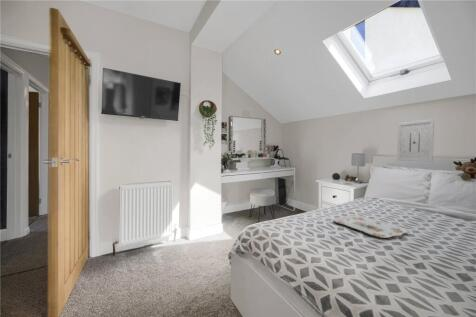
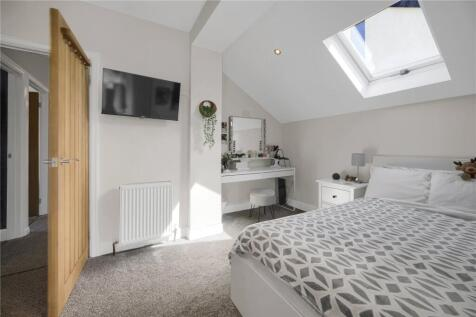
- wall art [396,118,435,163]
- serving tray [332,215,409,239]
